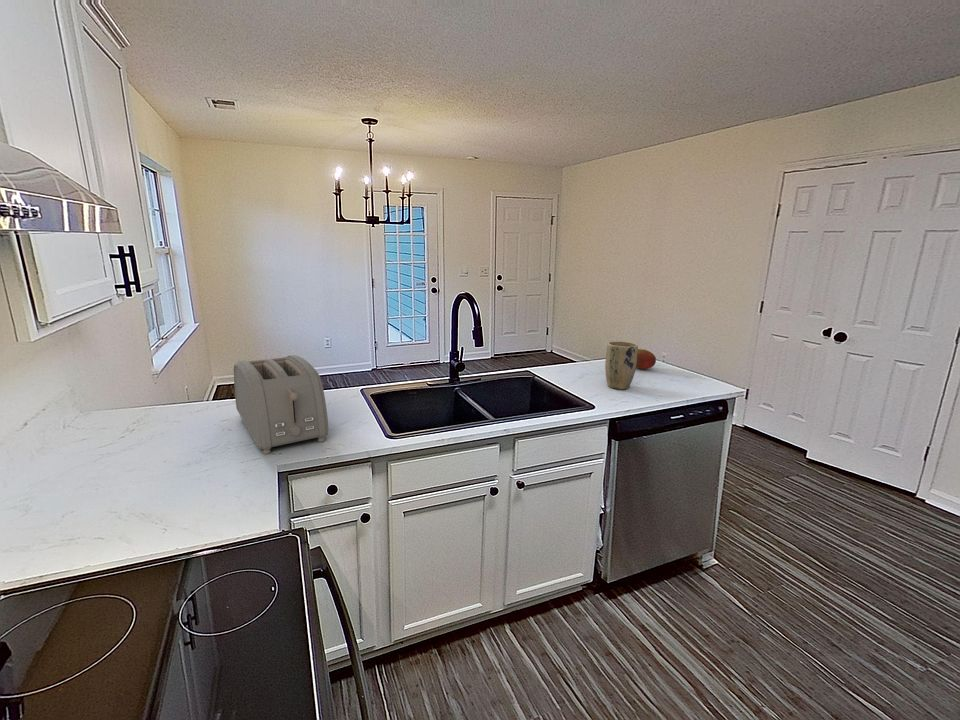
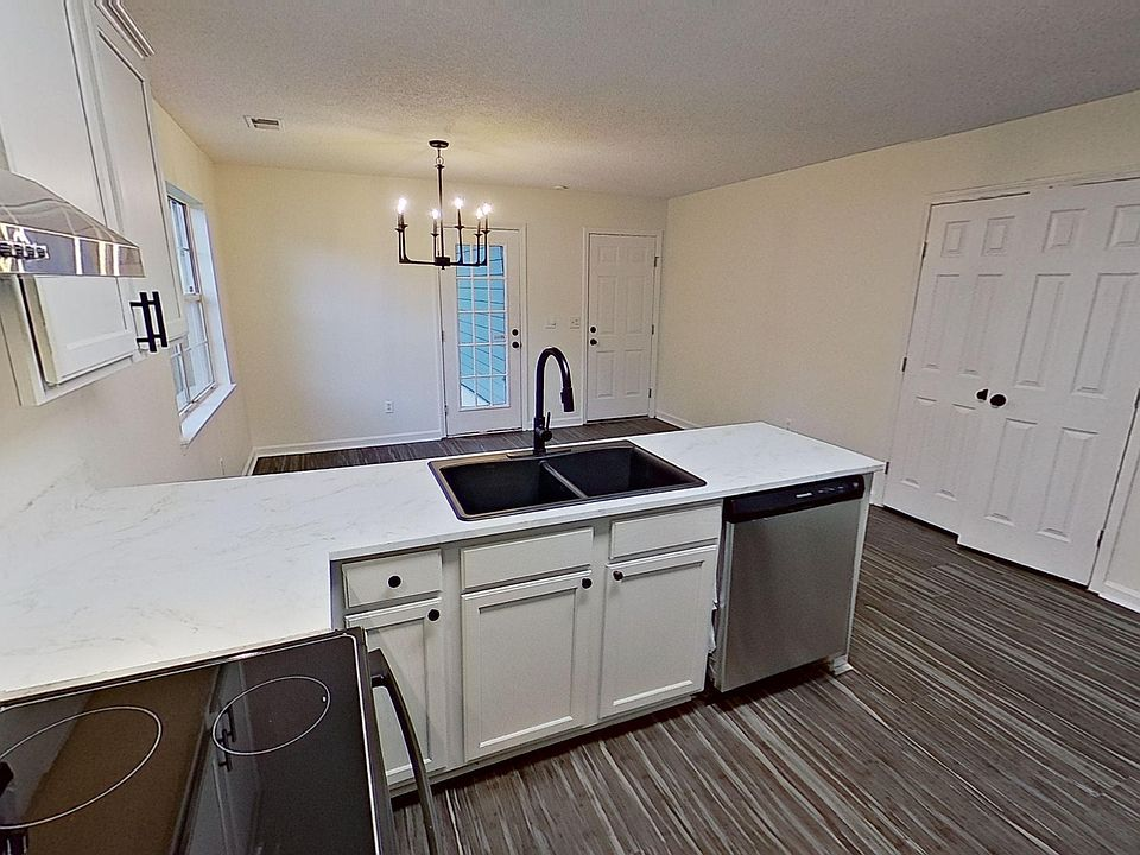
- toaster [233,354,329,455]
- fruit [636,348,657,370]
- plant pot [604,340,639,390]
